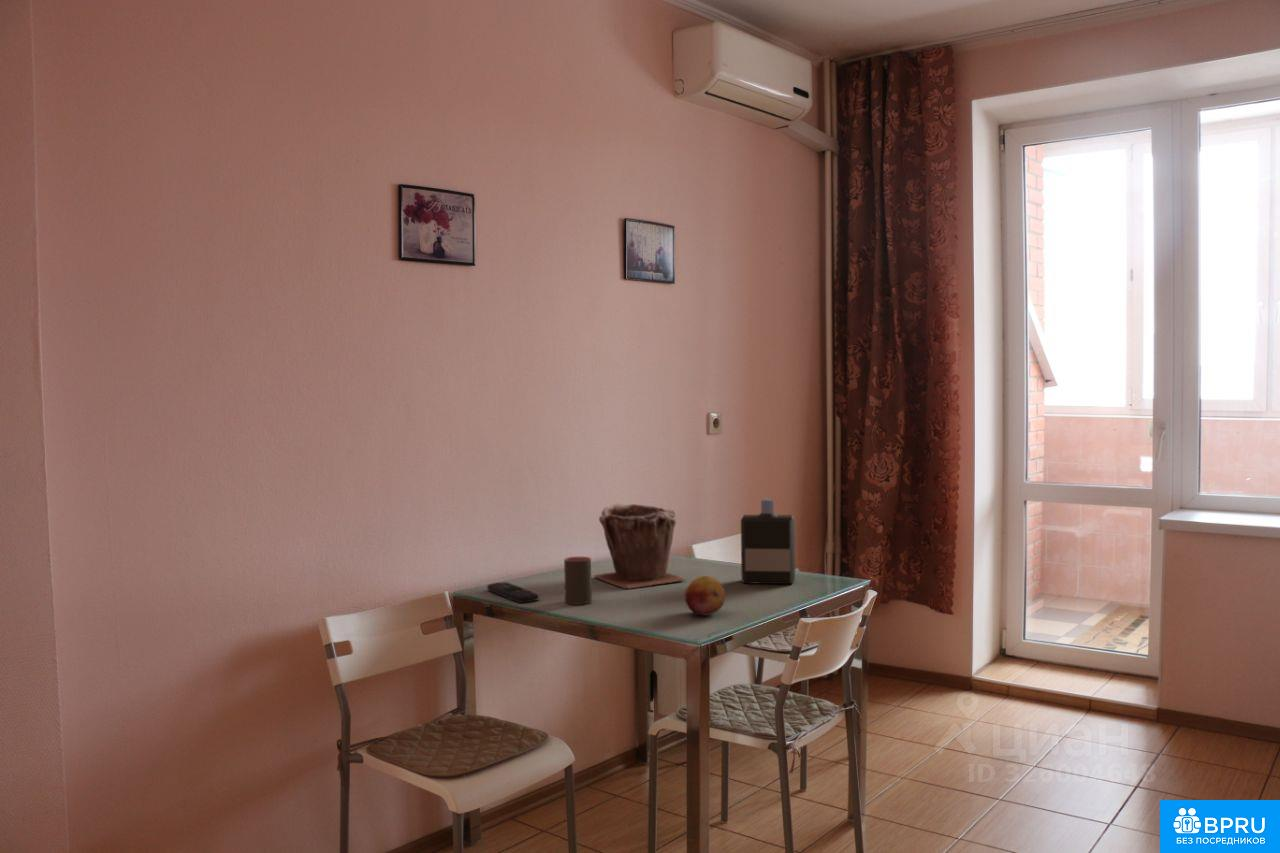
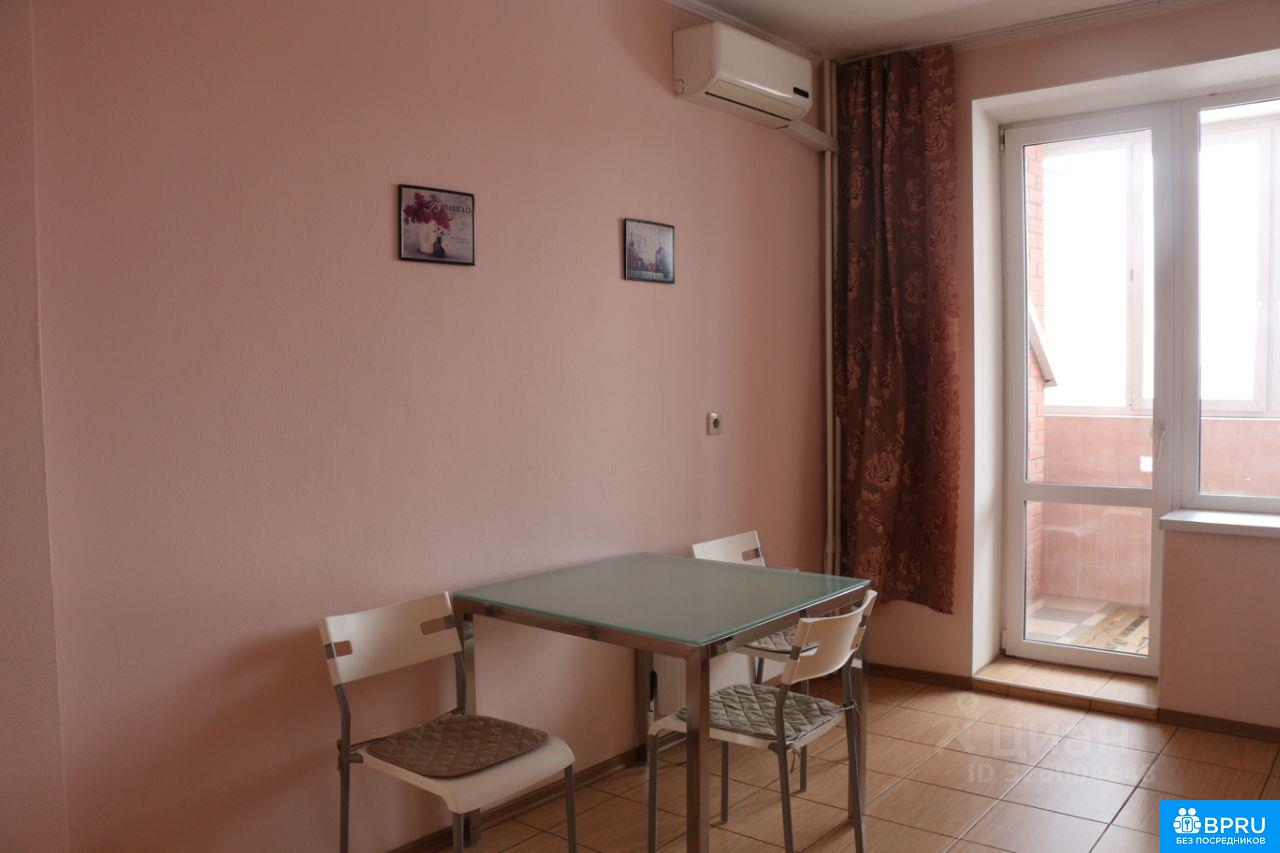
- bottle [740,498,796,585]
- fruit [684,575,726,617]
- plant pot [592,503,686,590]
- cup [563,556,593,606]
- remote control [486,581,540,604]
